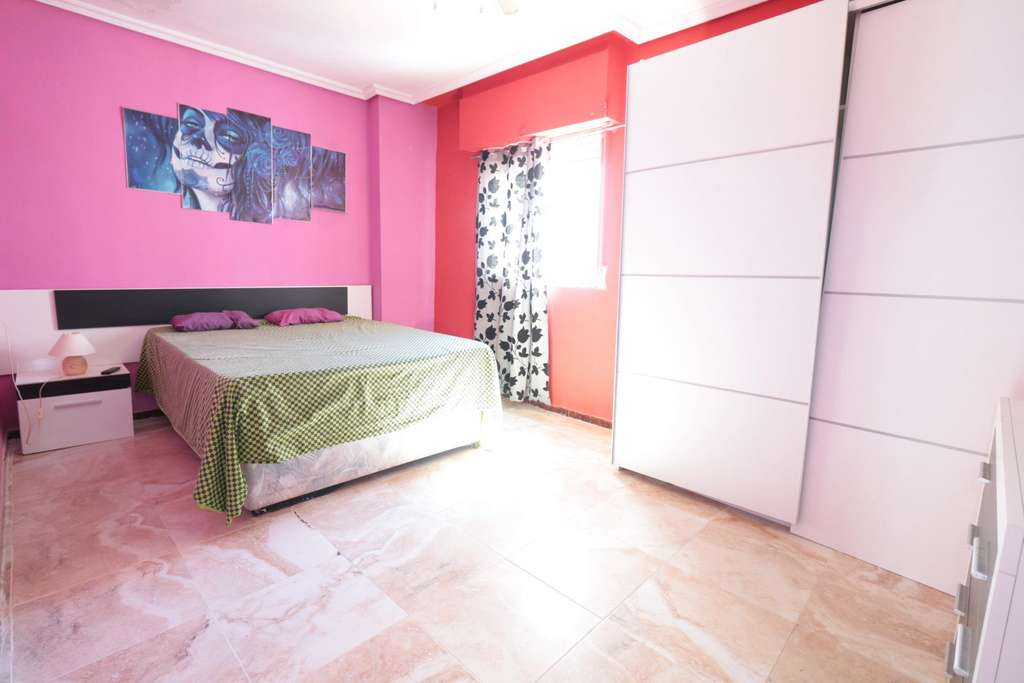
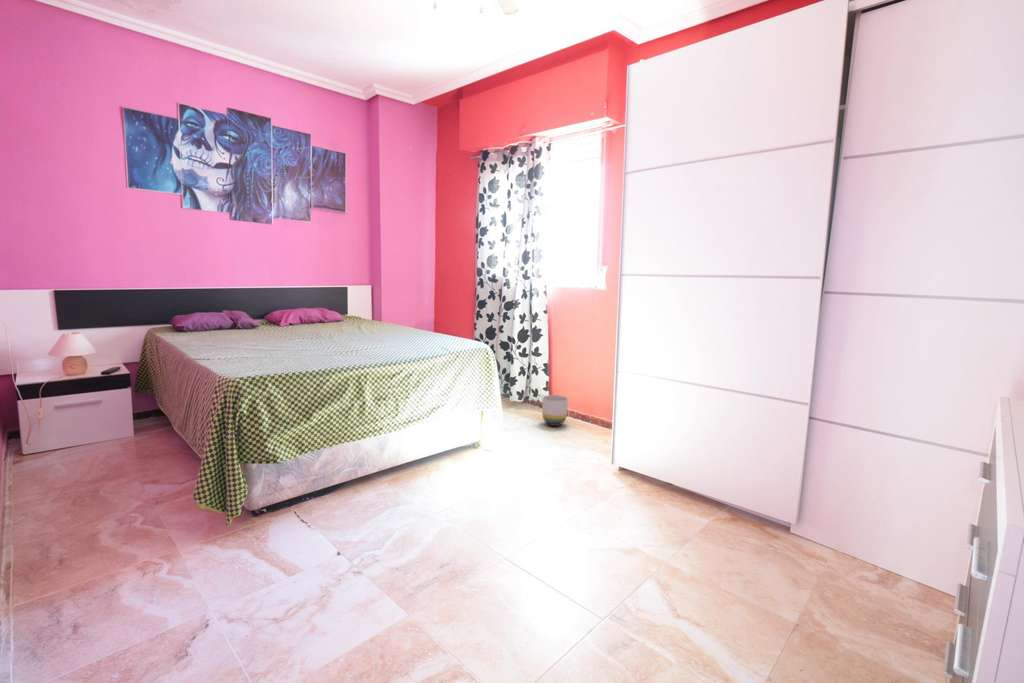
+ planter [541,394,569,427]
